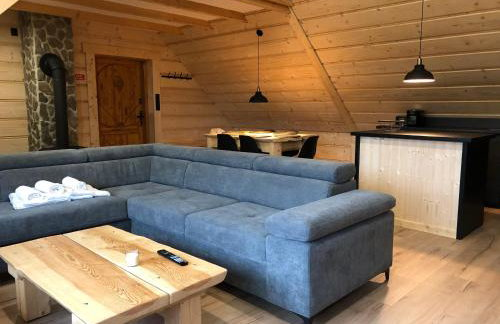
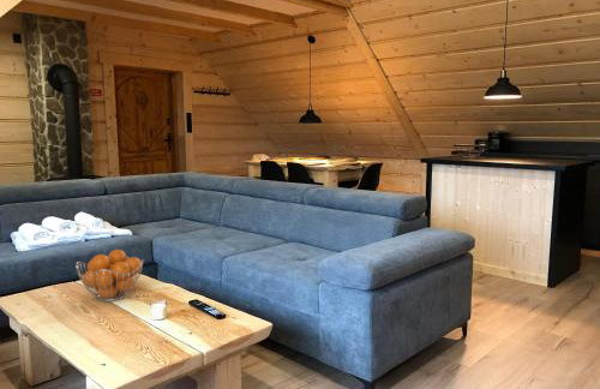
+ fruit basket [76,249,145,303]
